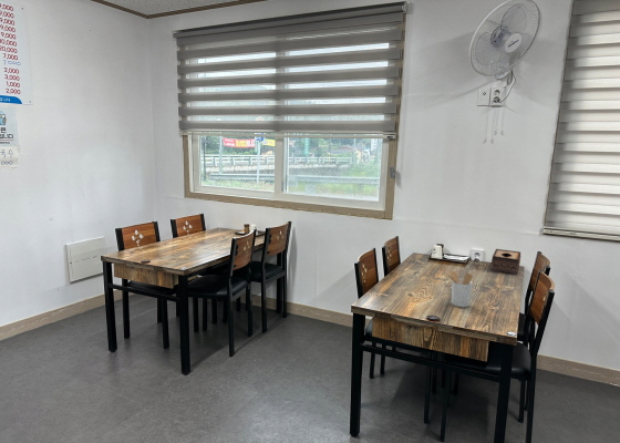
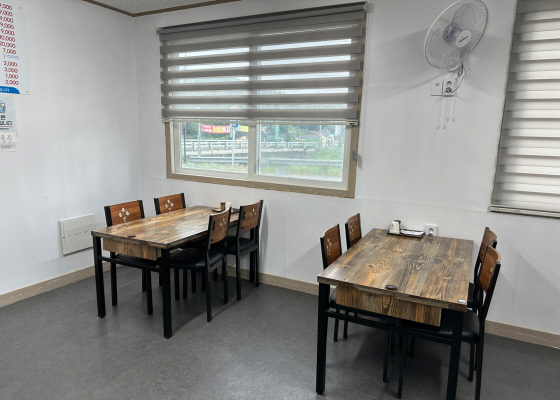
- tissue box [490,248,521,276]
- utensil holder [444,269,474,308]
